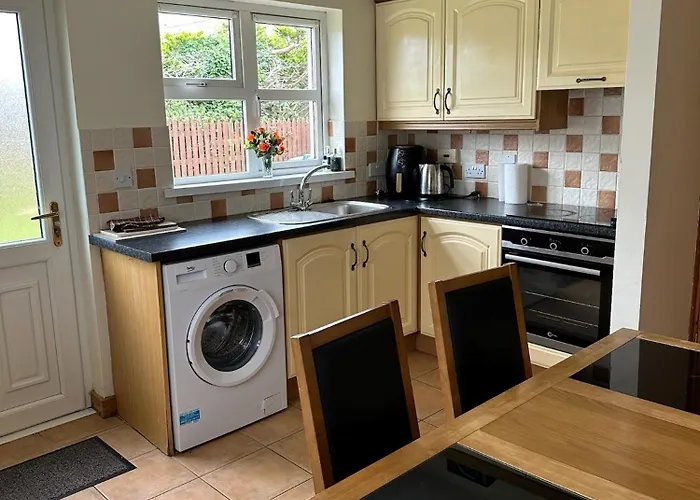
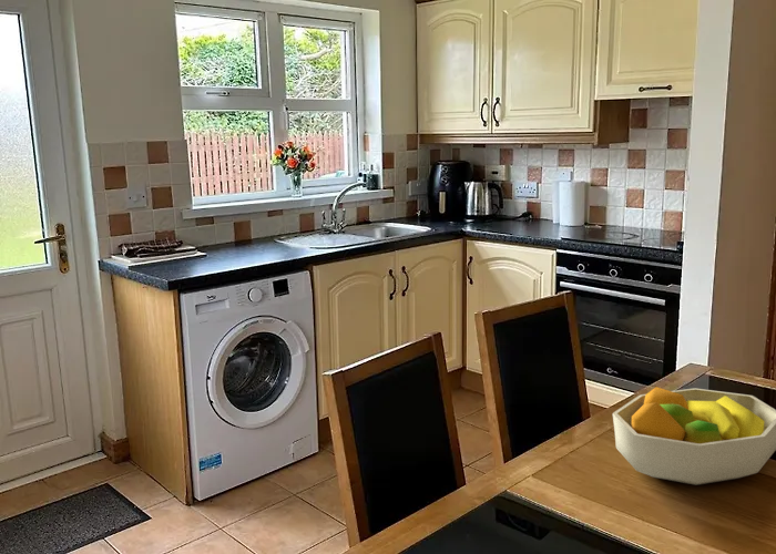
+ fruit bowl [612,386,776,486]
